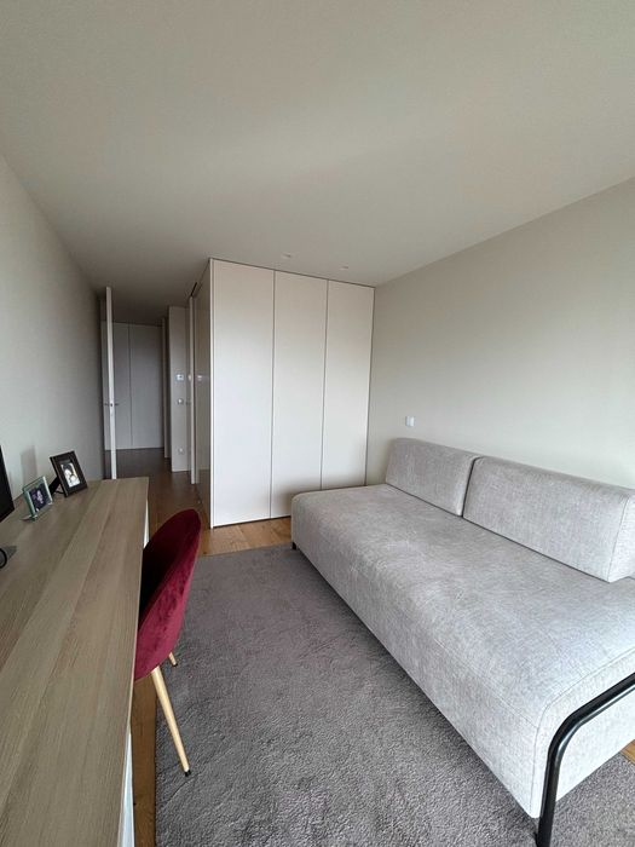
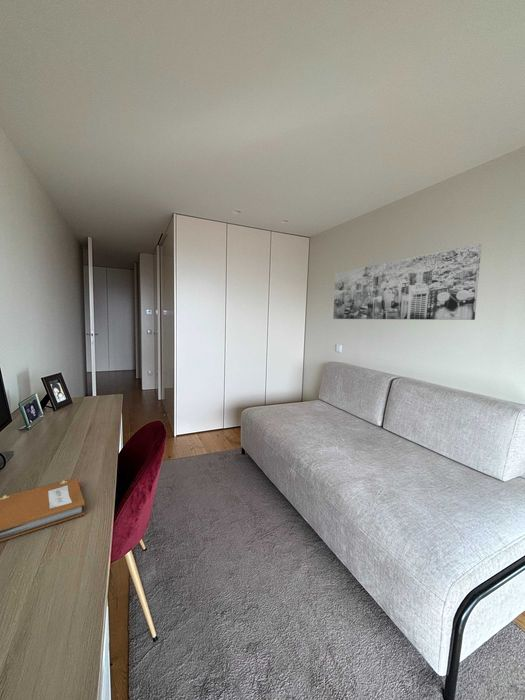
+ wall art [332,243,483,321]
+ notebook [0,477,86,543]
